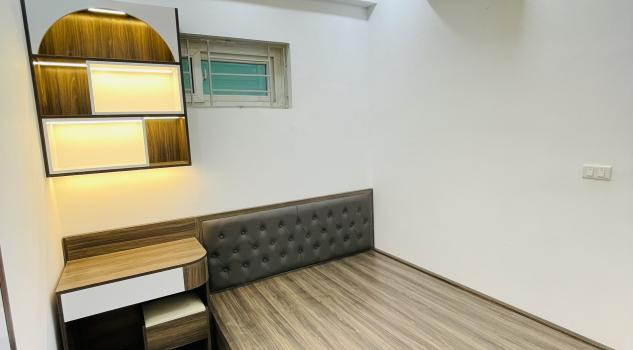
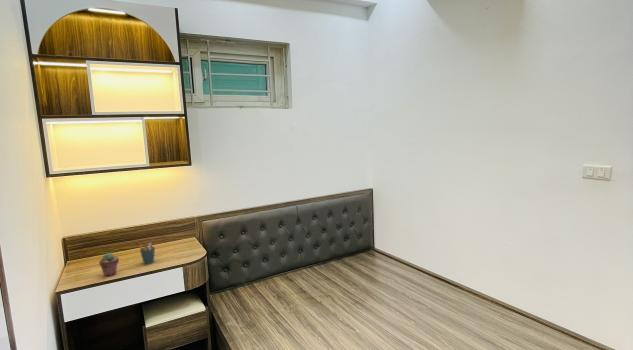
+ pen holder [138,242,156,265]
+ potted succulent [98,252,120,277]
